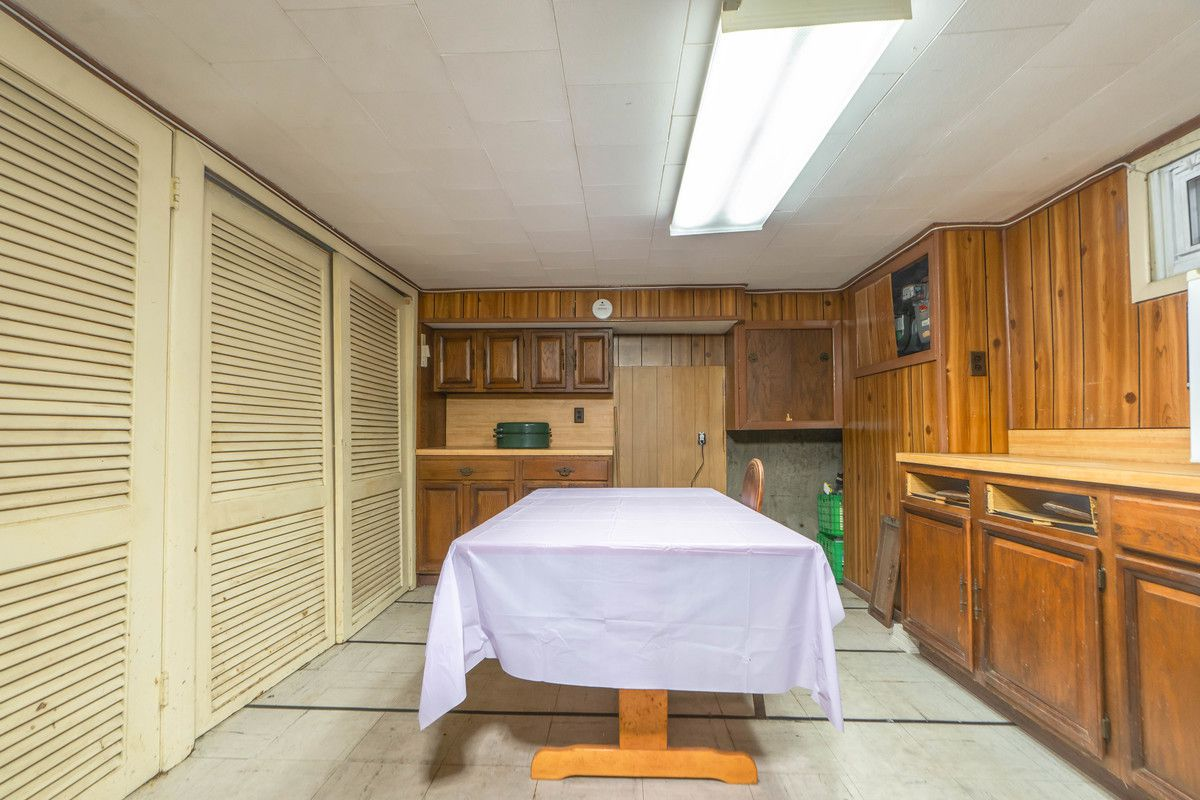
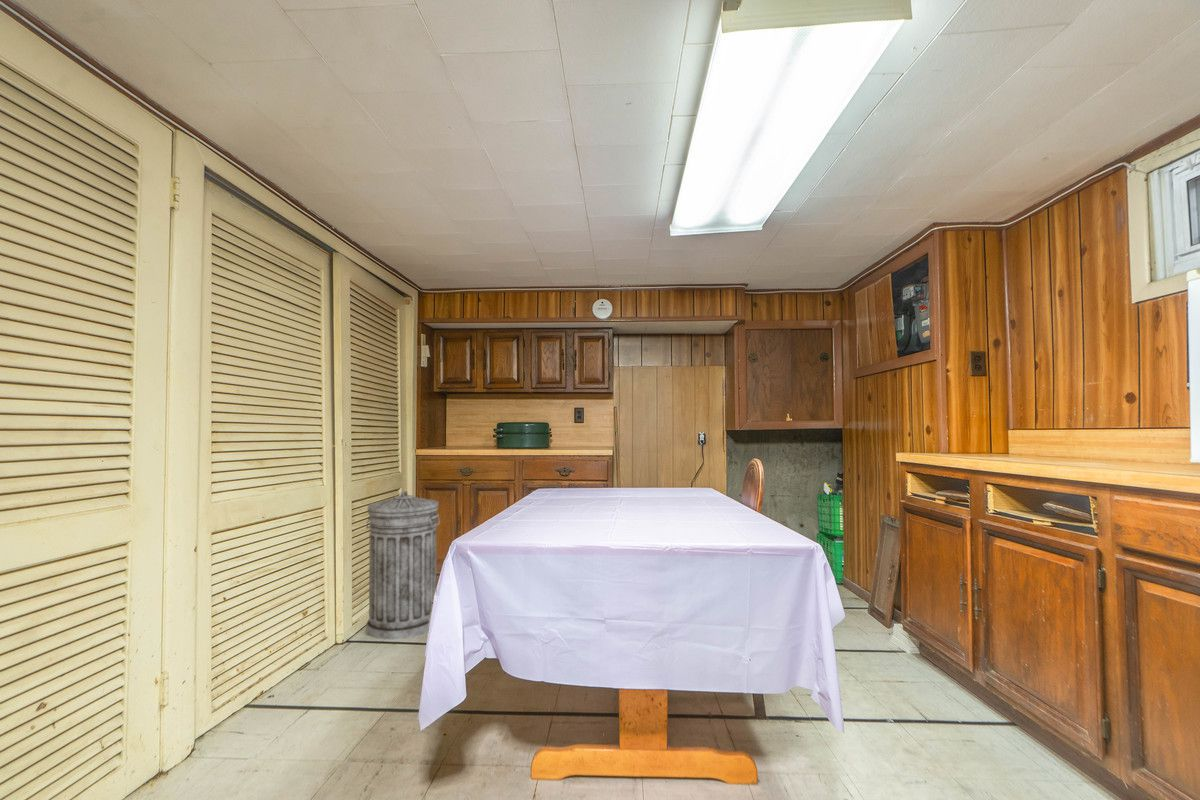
+ trash can [365,490,441,640]
